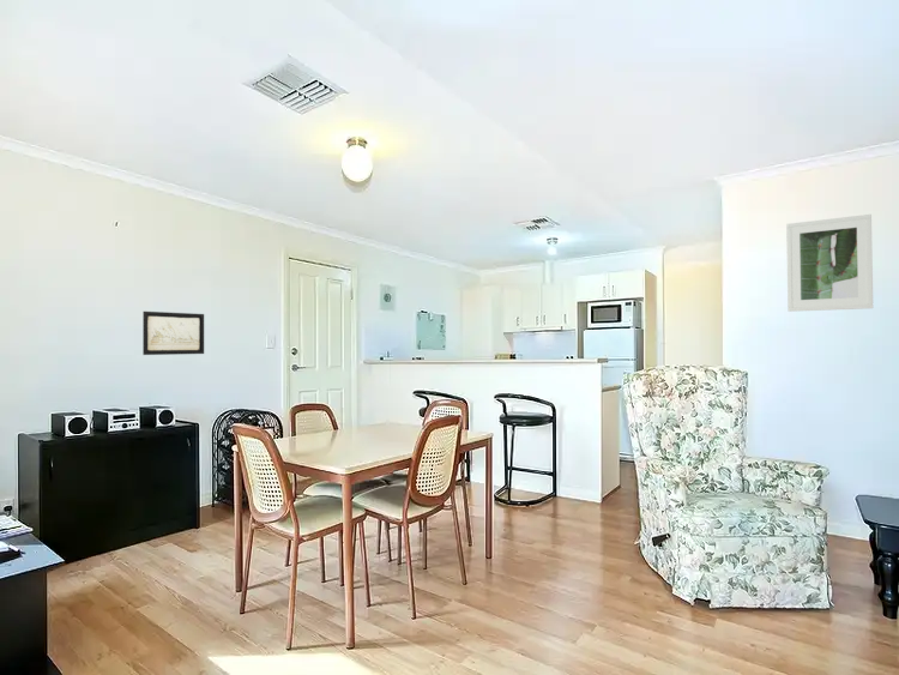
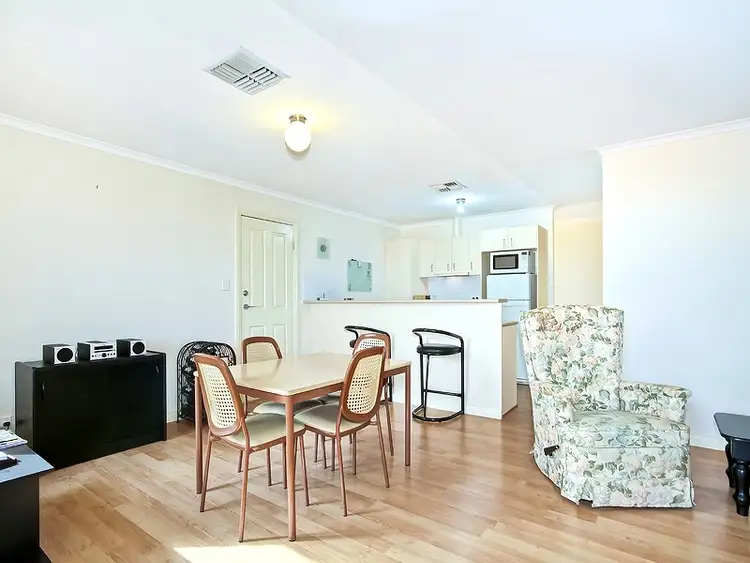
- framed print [785,213,874,313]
- wall art [141,311,205,356]
